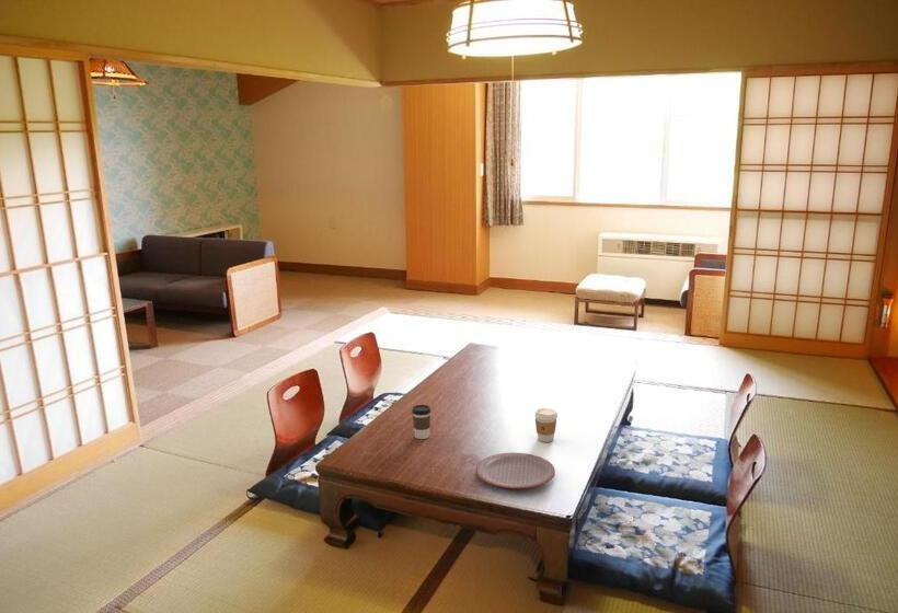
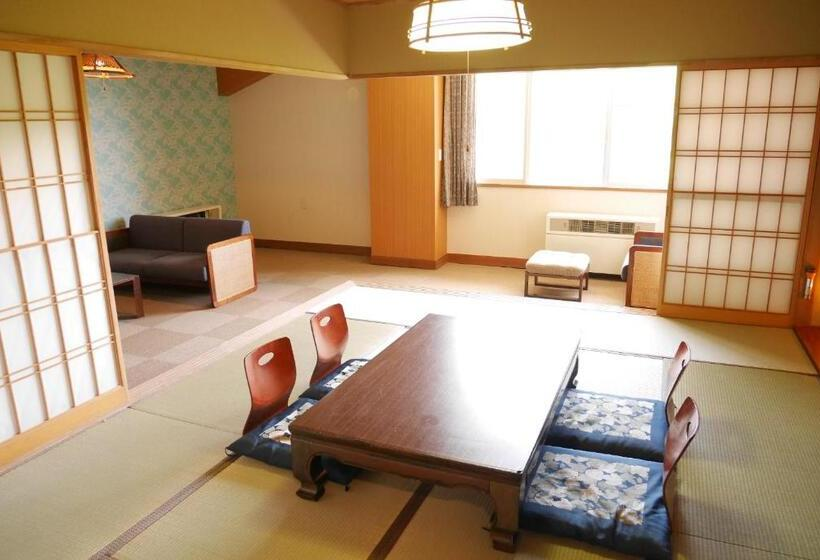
- coffee cup [533,407,559,443]
- coffee cup [411,404,431,440]
- plate [475,452,556,489]
